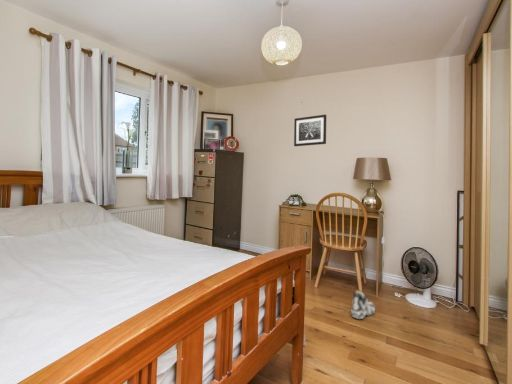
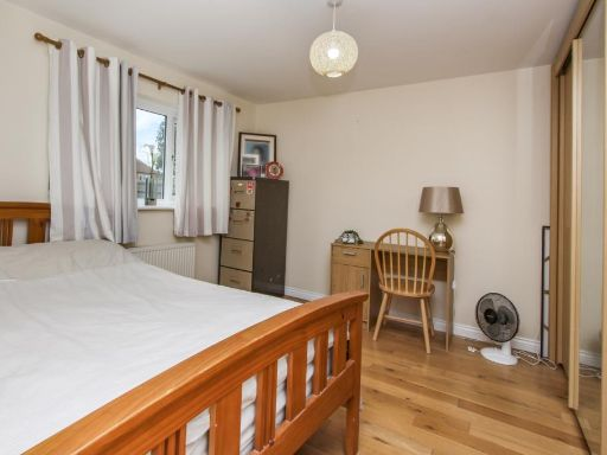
- wall art [293,114,327,147]
- sneaker [350,289,376,320]
